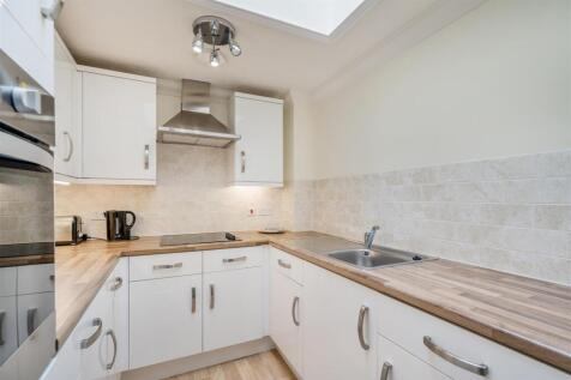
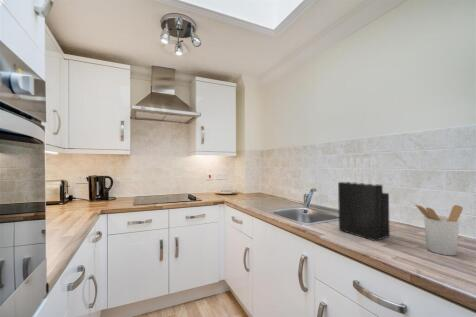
+ knife block [337,157,391,242]
+ utensil holder [414,203,464,256]
